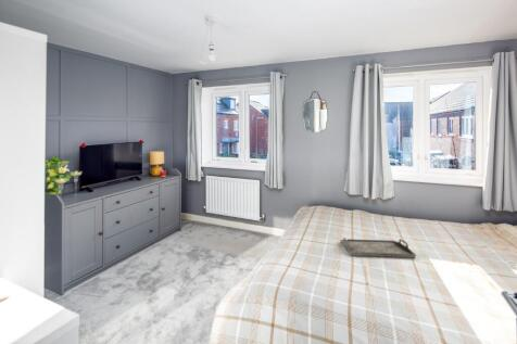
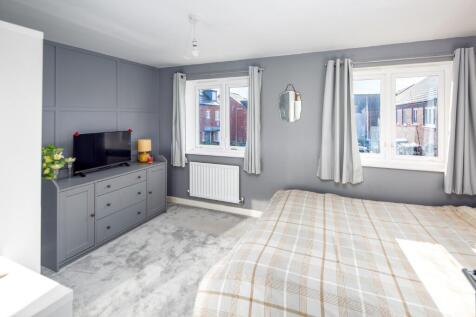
- serving tray [339,237,417,259]
